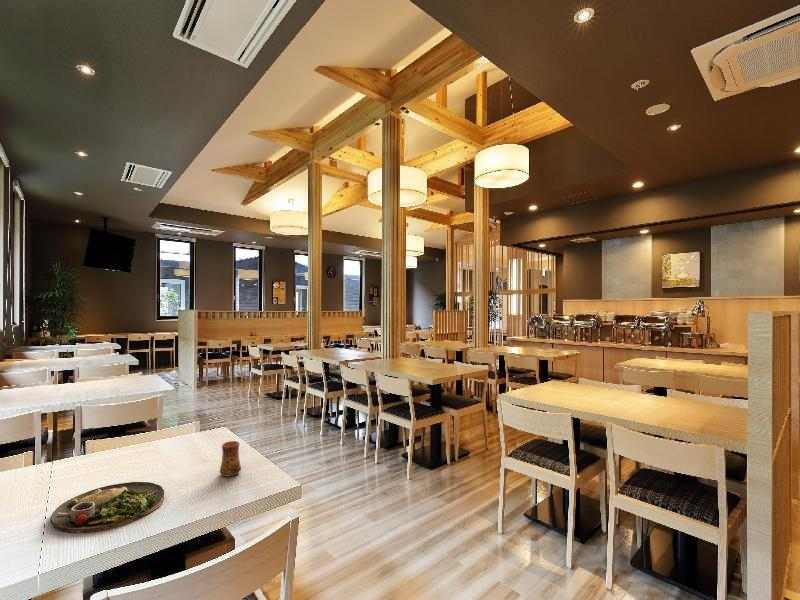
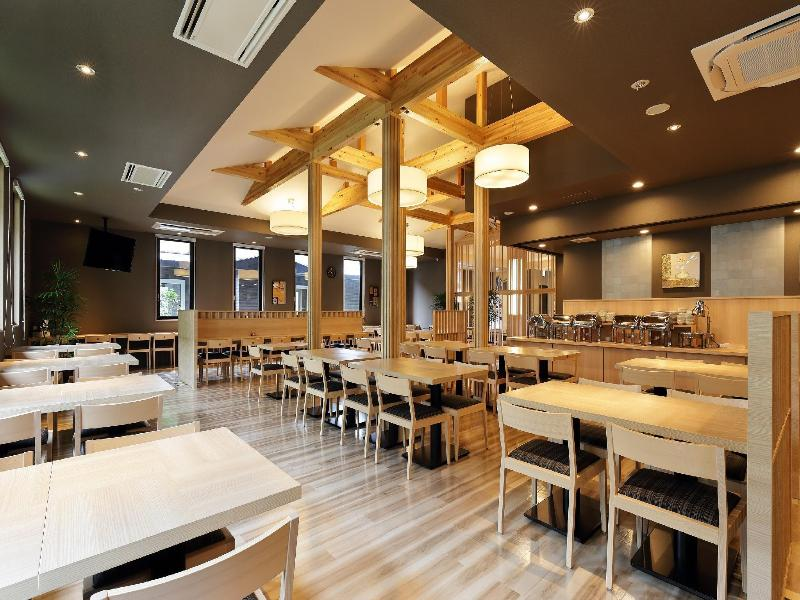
- cup [218,440,242,478]
- dinner plate [50,481,165,534]
